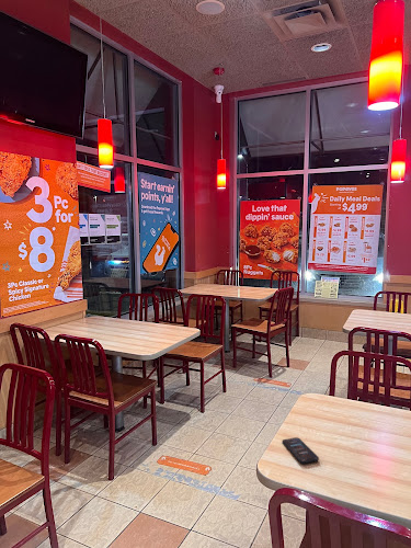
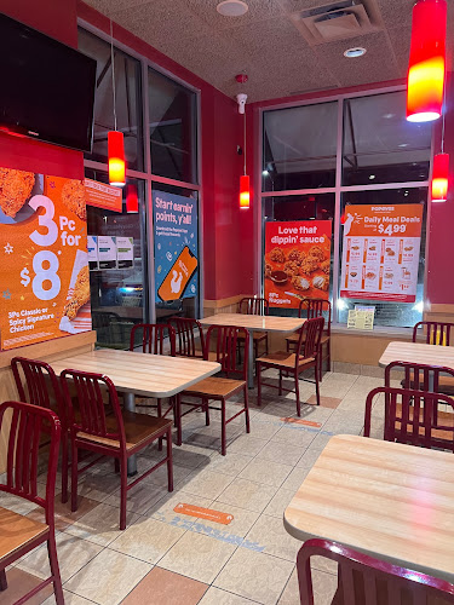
- smartphone [282,436,320,465]
